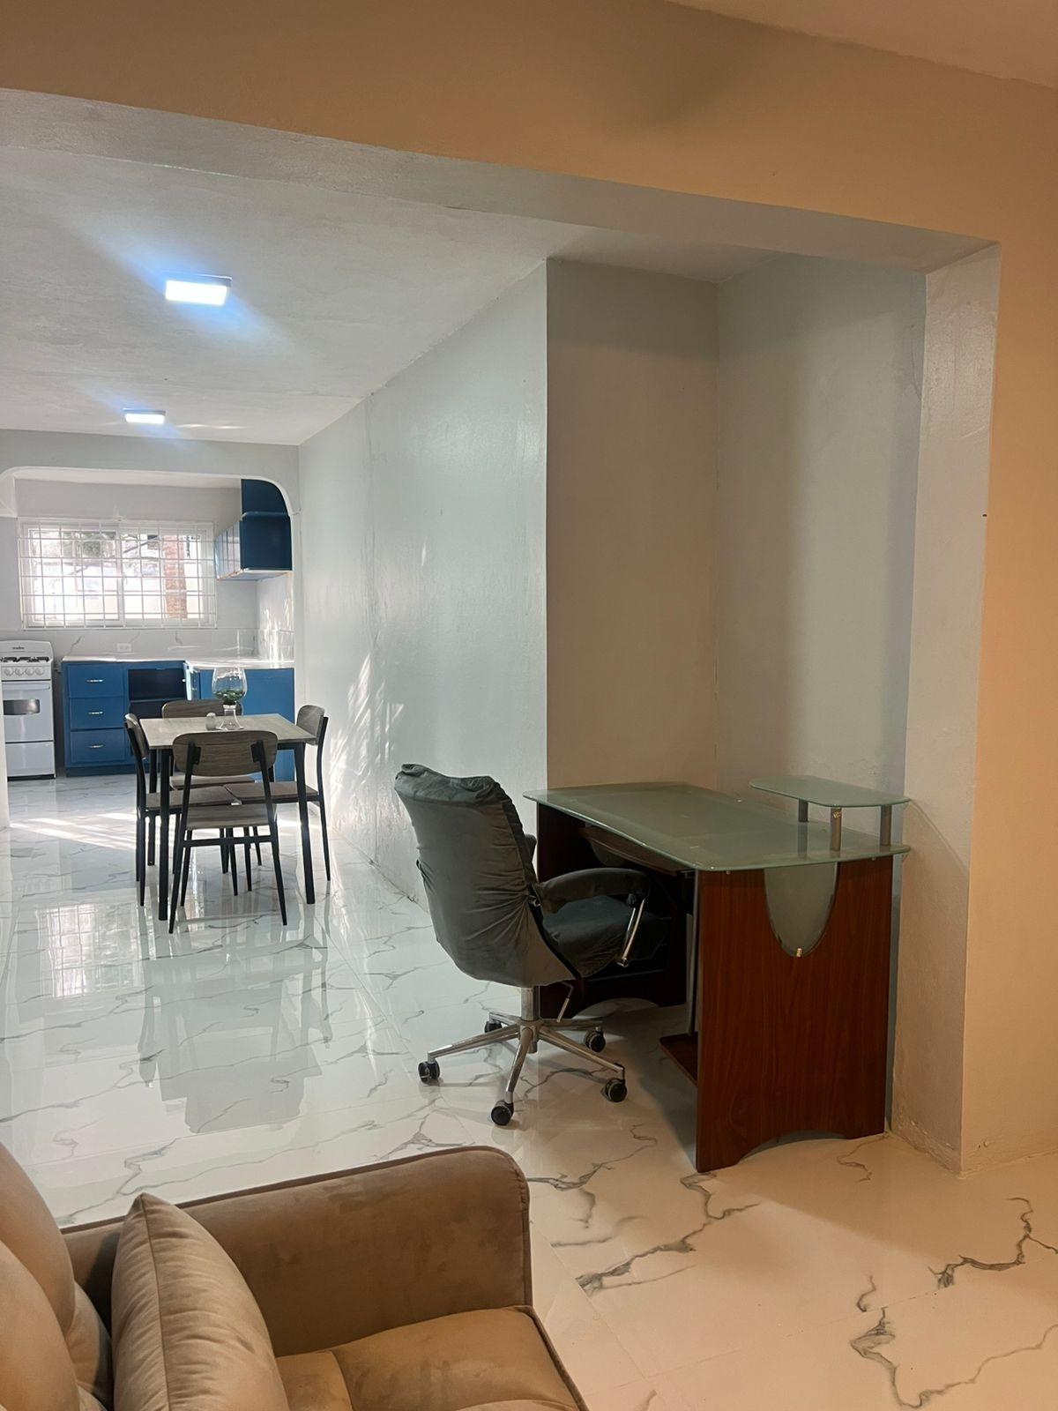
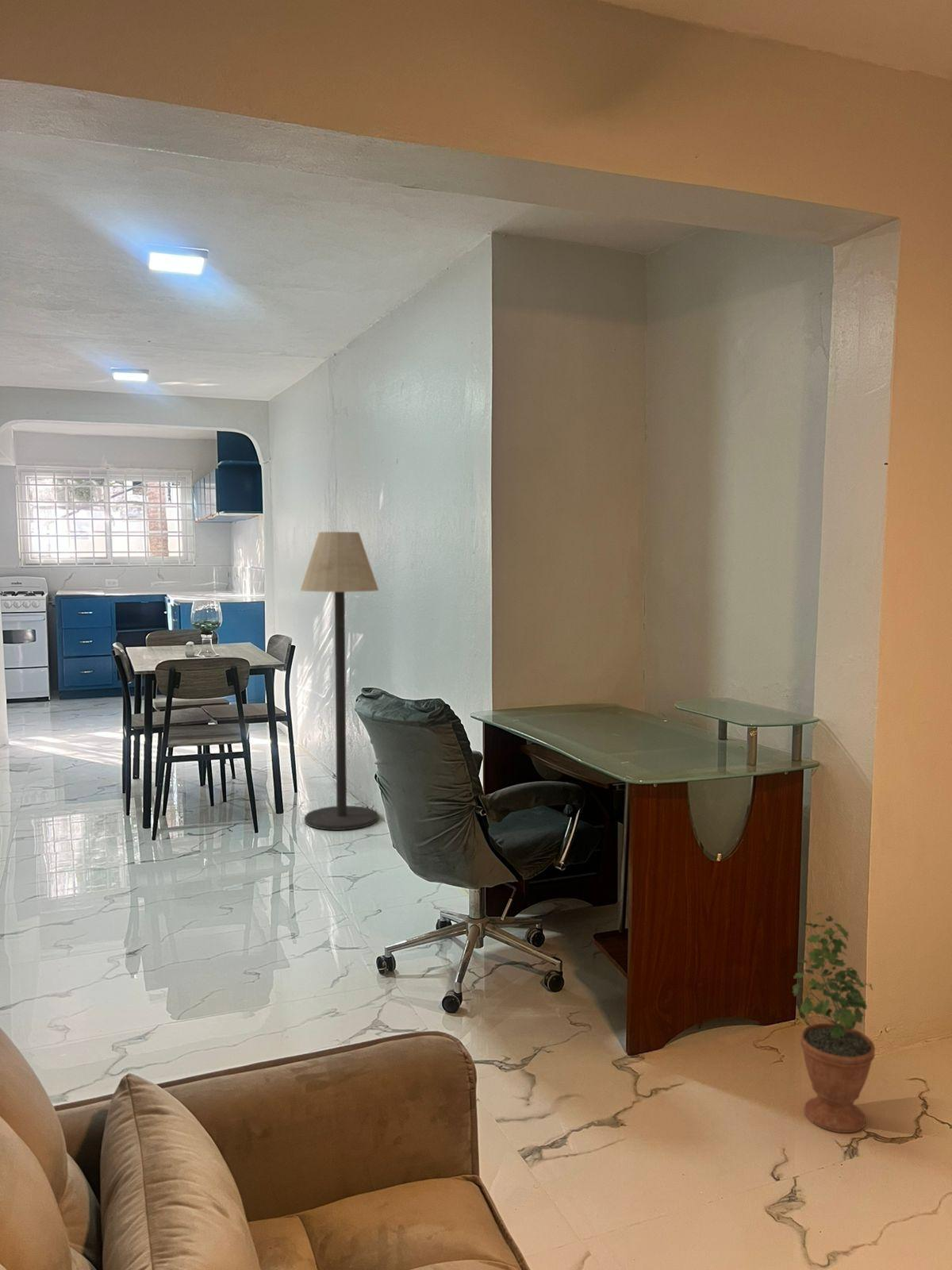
+ floor lamp [299,531,379,831]
+ potted plant [792,911,876,1133]
